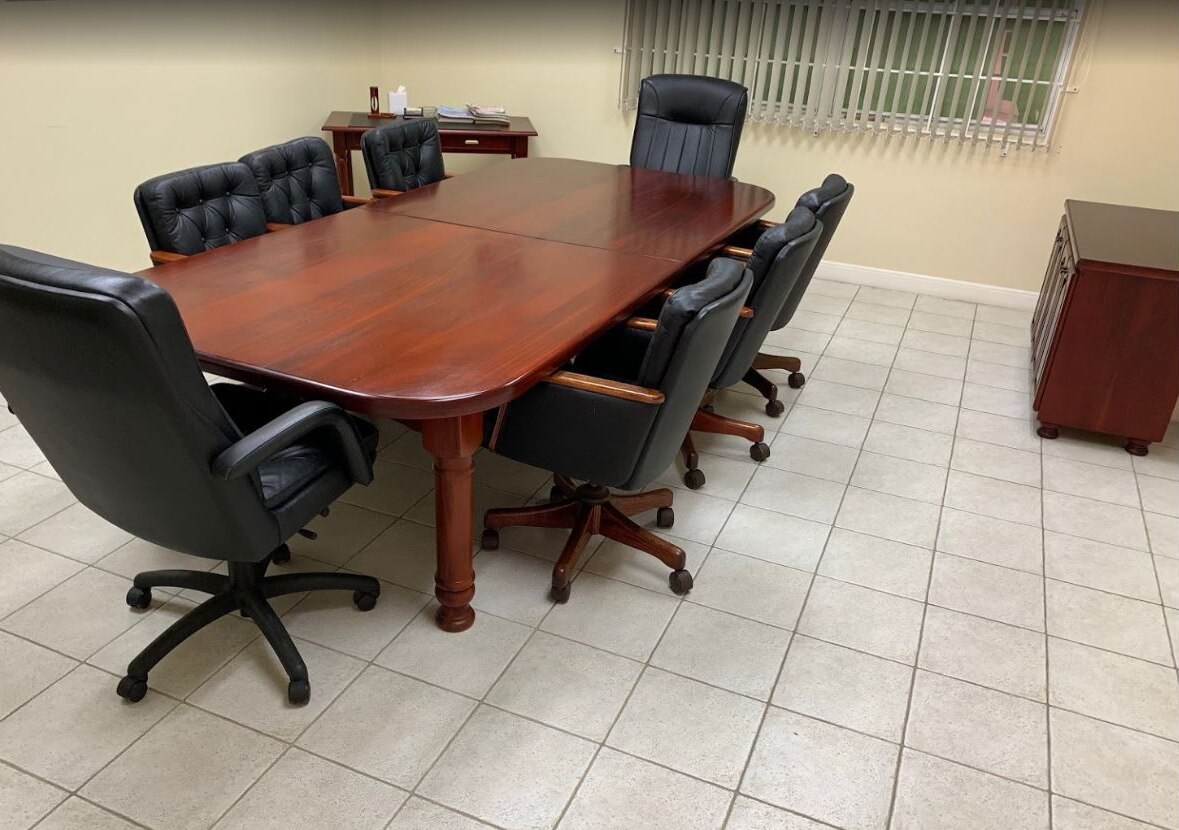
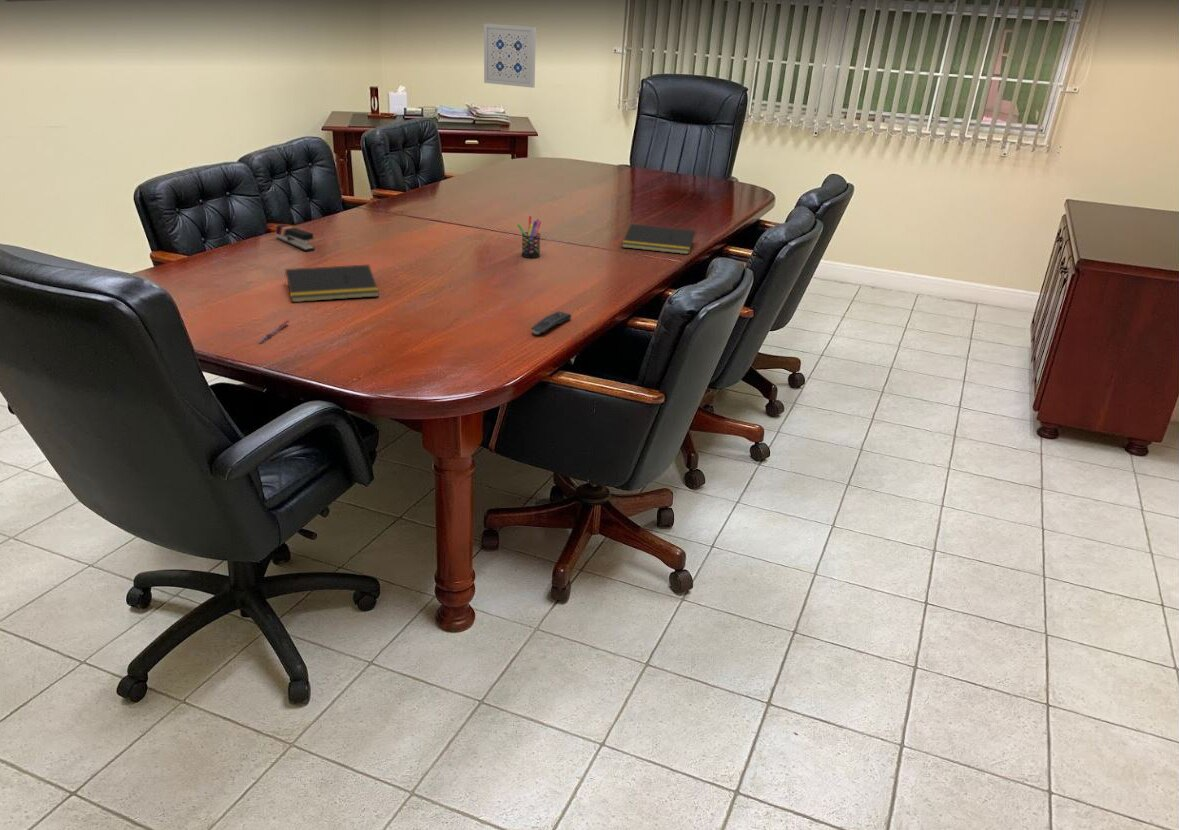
+ notepad [283,264,380,303]
+ wall art [483,23,537,89]
+ notepad [621,223,696,255]
+ stapler [275,224,316,252]
+ pen holder [516,215,542,259]
+ remote control [530,311,572,336]
+ pen [258,319,290,344]
